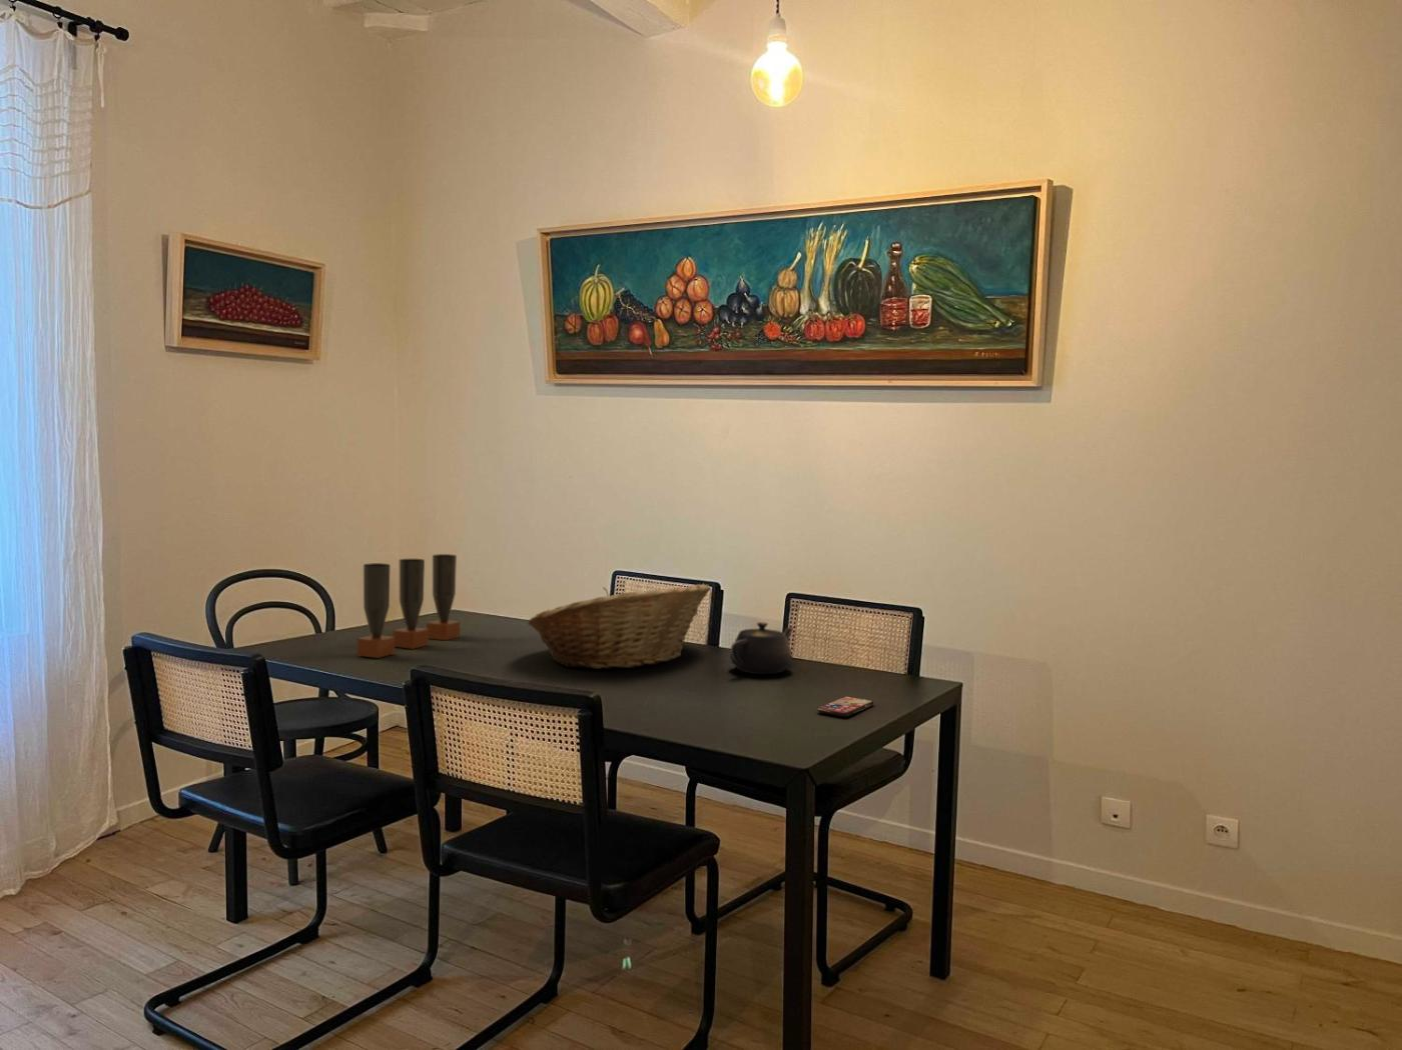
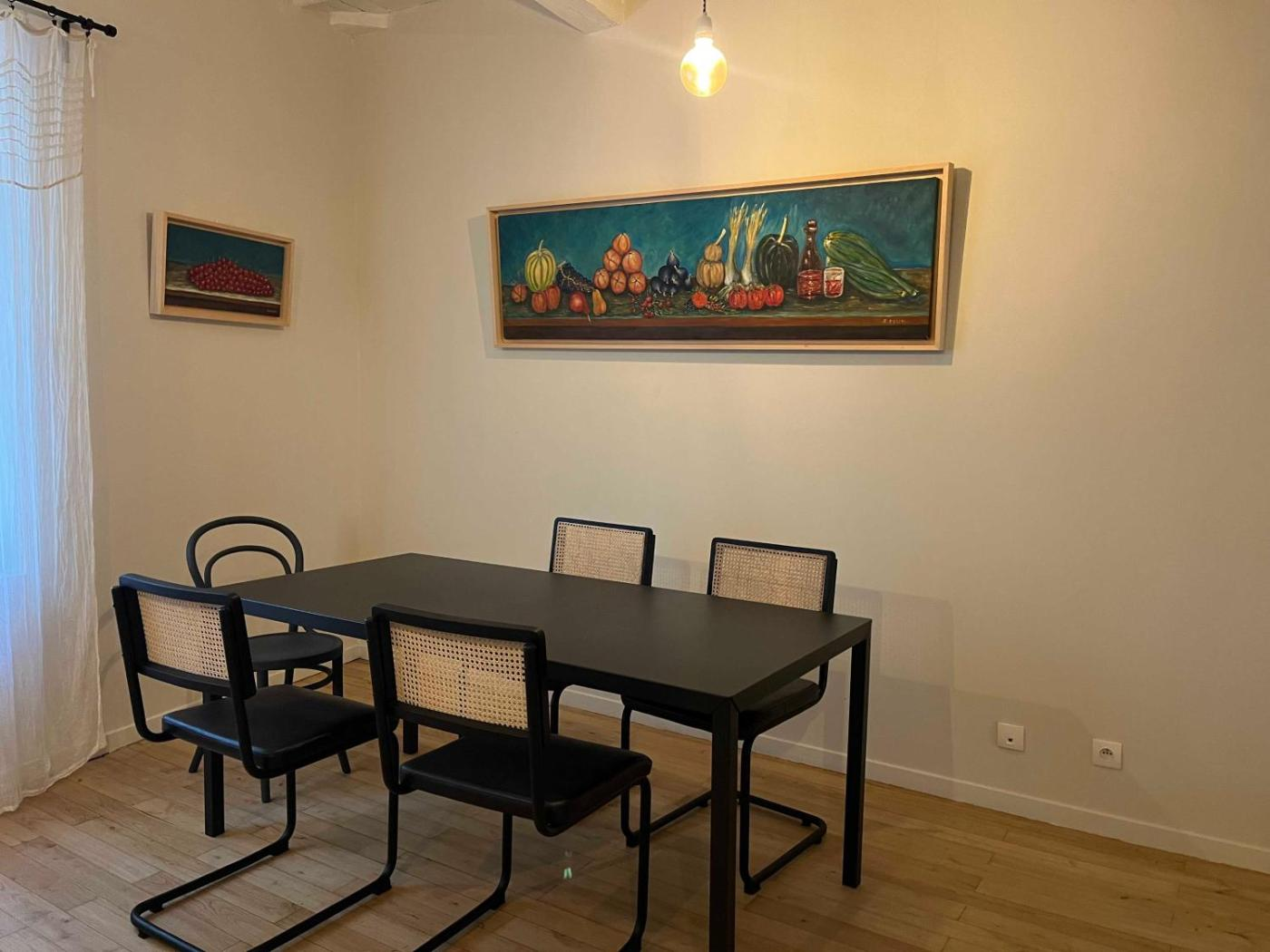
- smartphone [816,696,874,718]
- candle [355,553,460,658]
- teapot [729,621,795,675]
- fruit basket [527,583,711,669]
